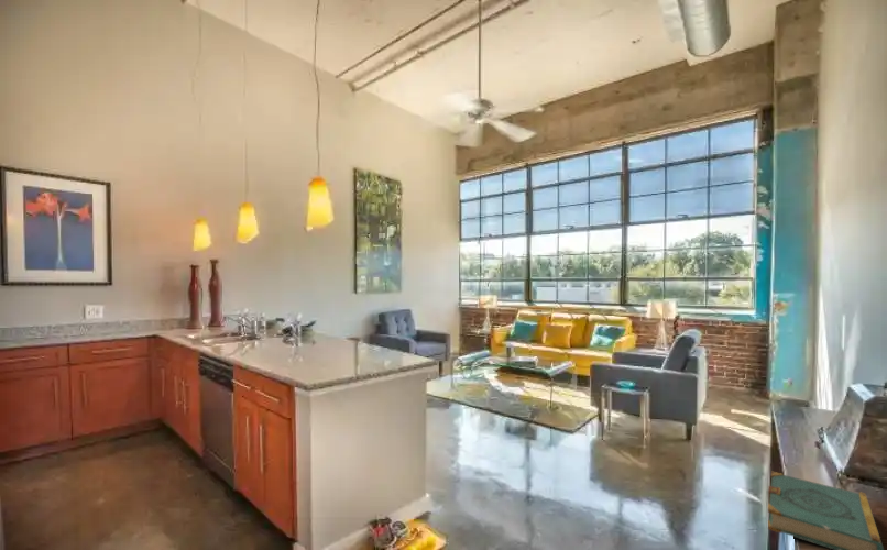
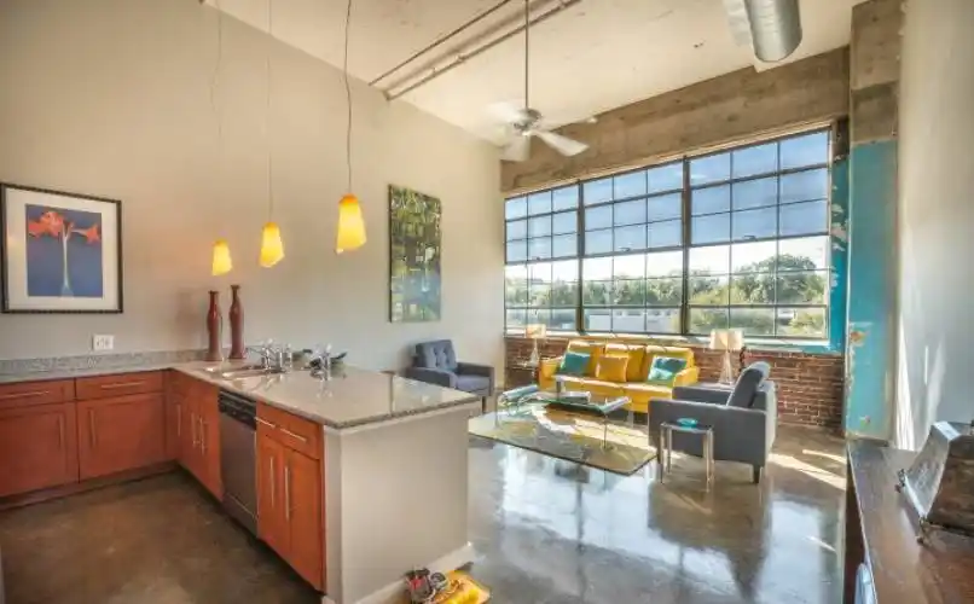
- book [767,471,885,550]
